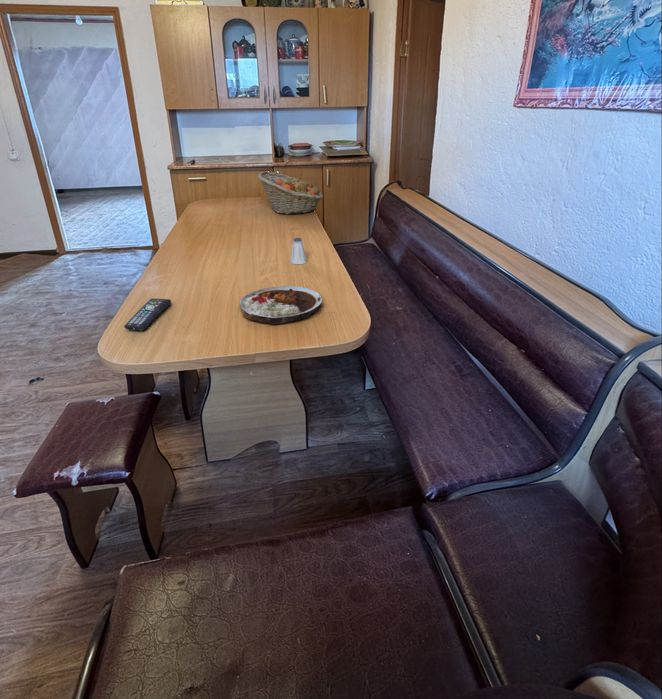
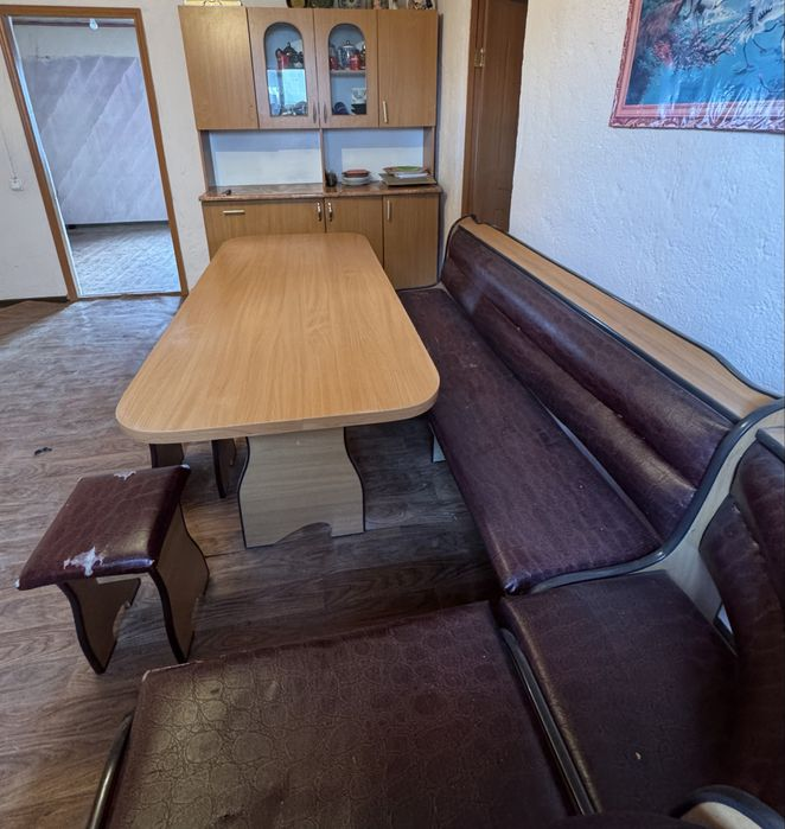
- remote control [123,298,172,331]
- saltshaker [289,237,308,265]
- fruit basket [256,171,324,215]
- plate [239,285,323,326]
